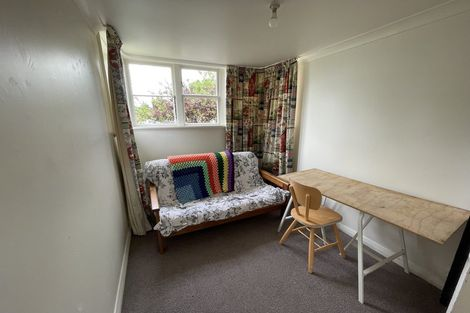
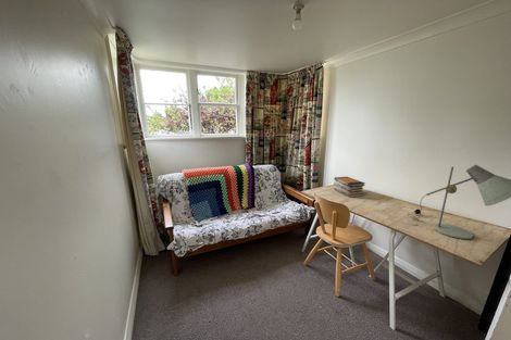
+ desk lamp [407,164,511,240]
+ book stack [333,176,366,199]
